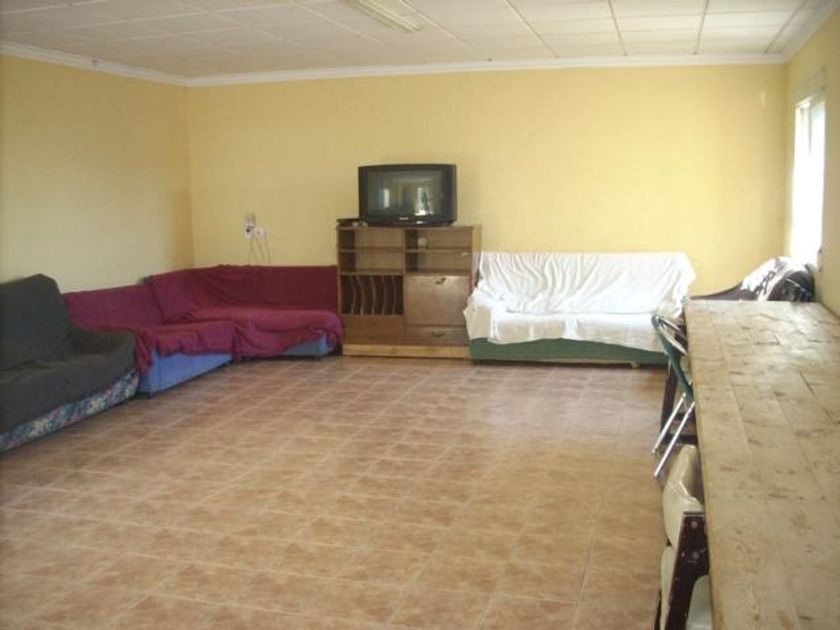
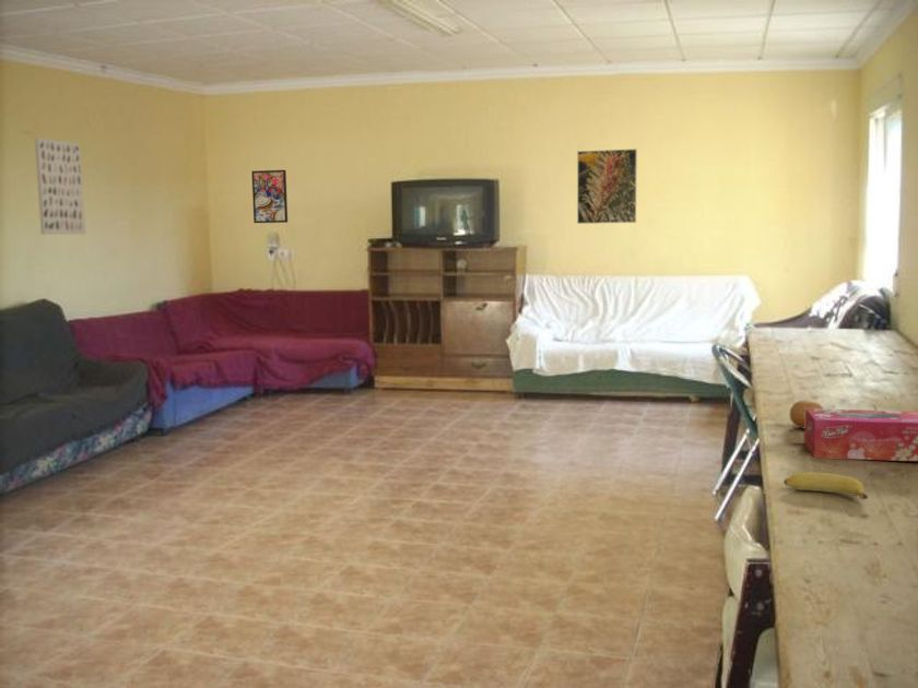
+ tissue box [803,408,918,462]
+ banana [782,472,869,500]
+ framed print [576,147,638,225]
+ fruit [789,400,825,429]
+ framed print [250,169,289,224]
+ wall art [34,137,86,236]
